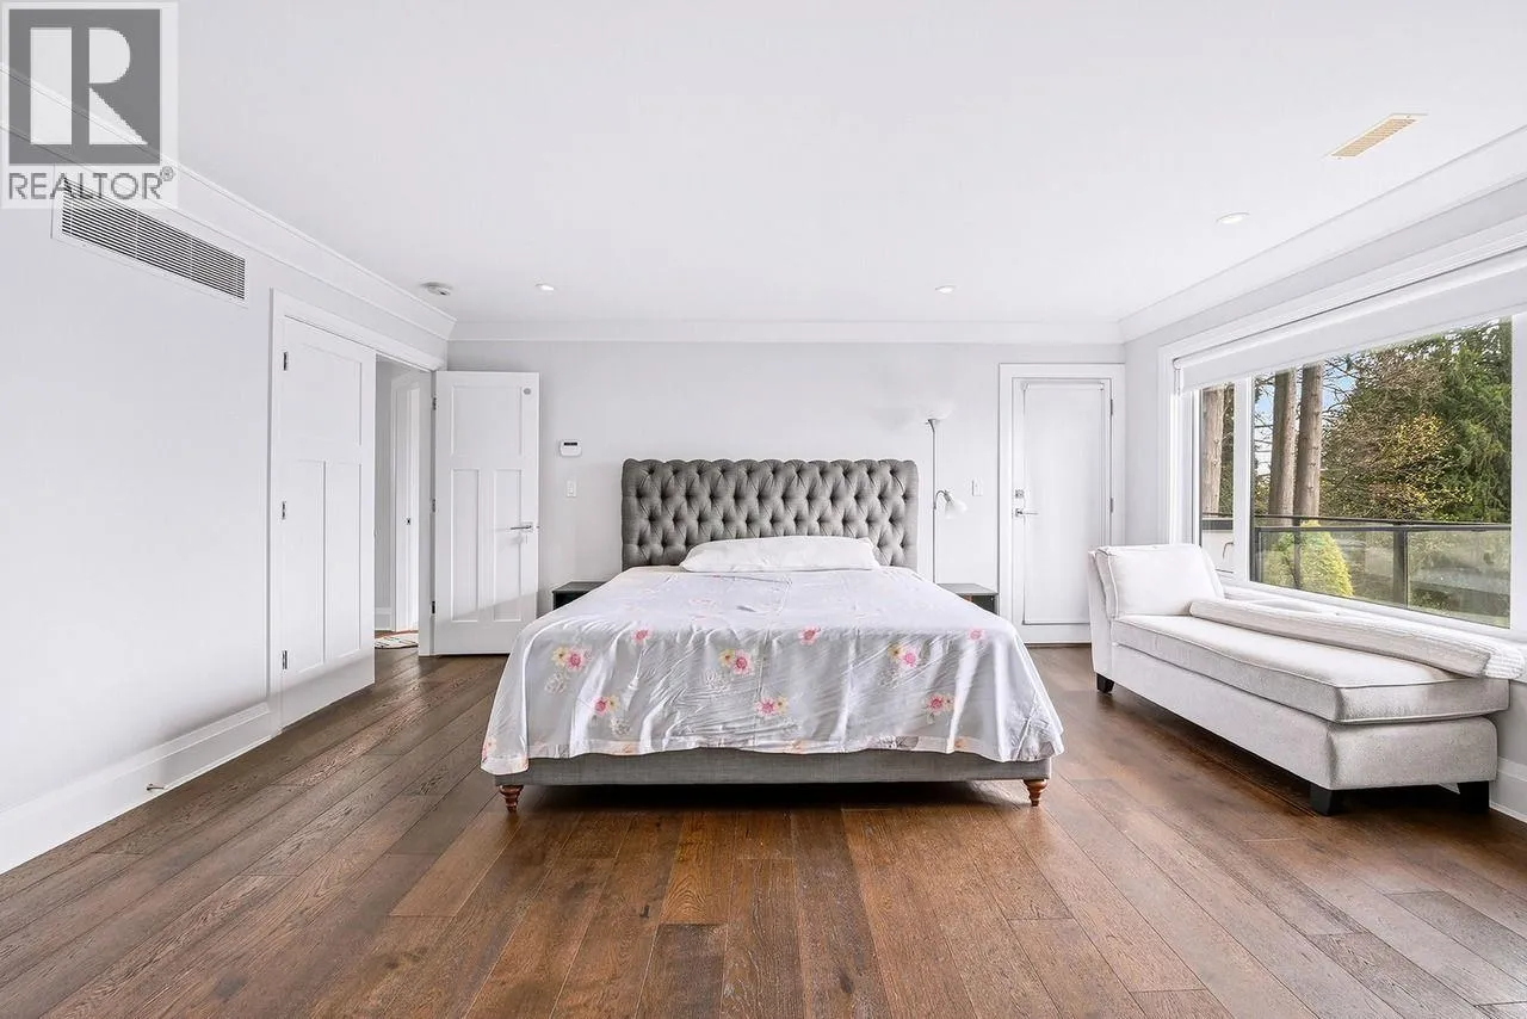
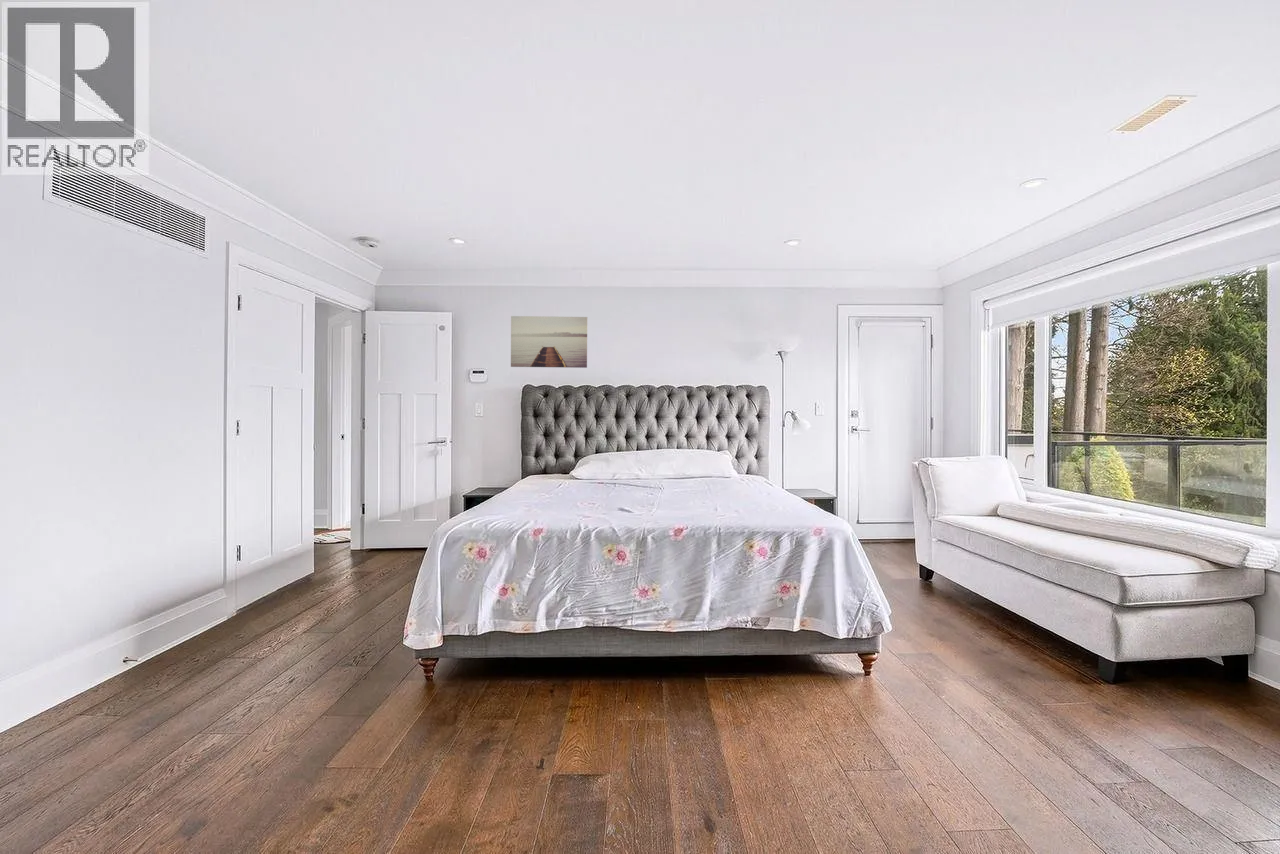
+ wall art [510,315,588,369]
